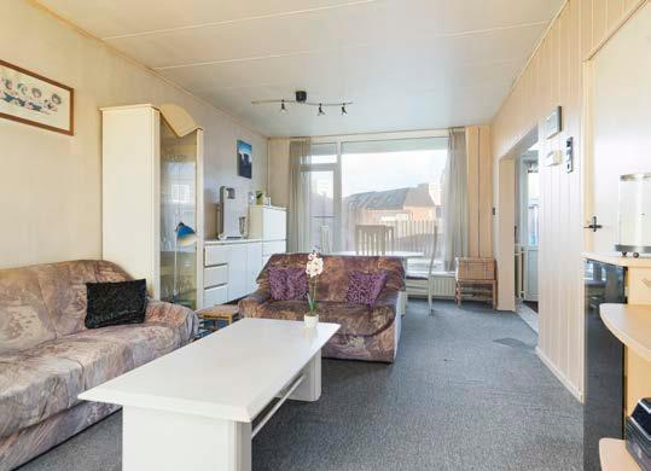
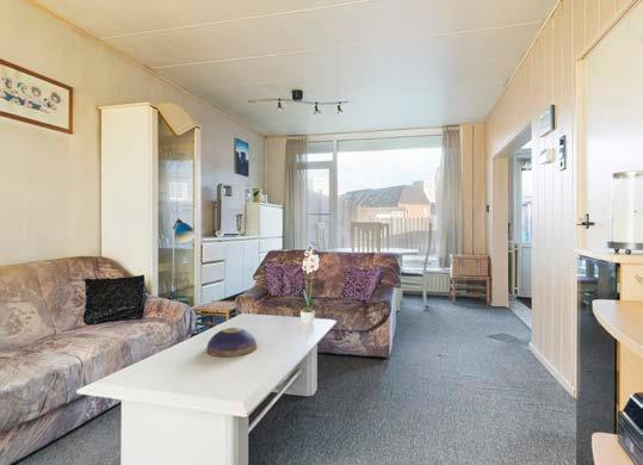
+ decorative bowl [205,327,258,358]
